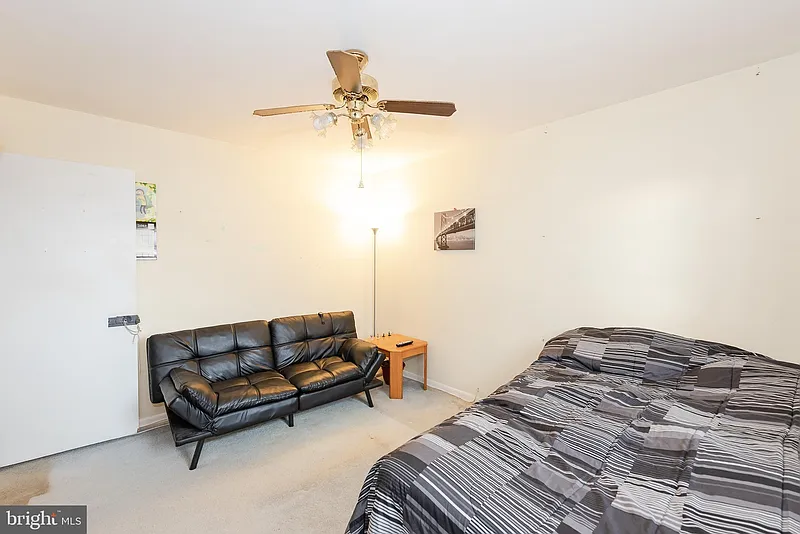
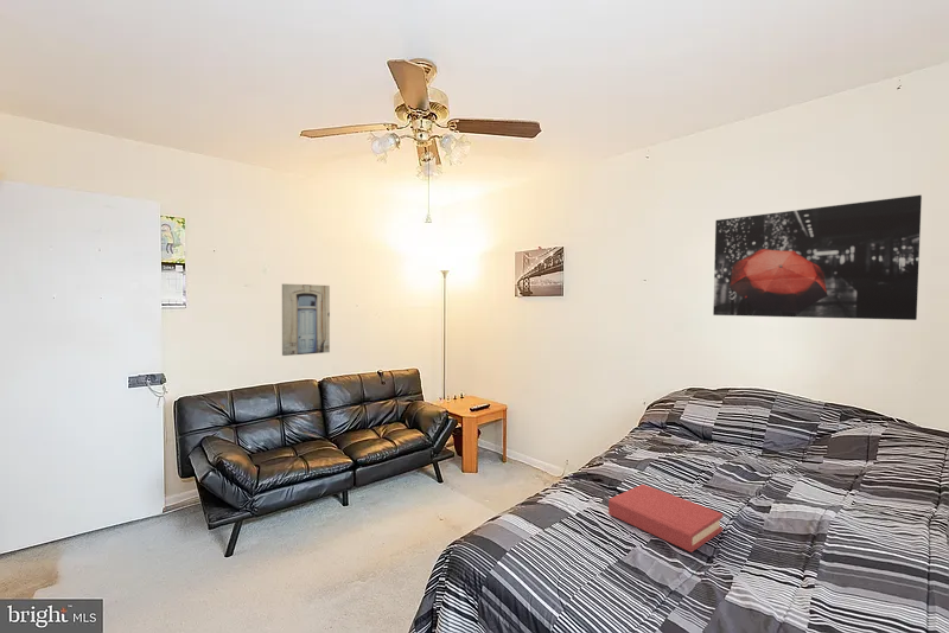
+ wall art [712,194,923,321]
+ wall art [281,283,331,357]
+ hardback book [607,484,724,554]
